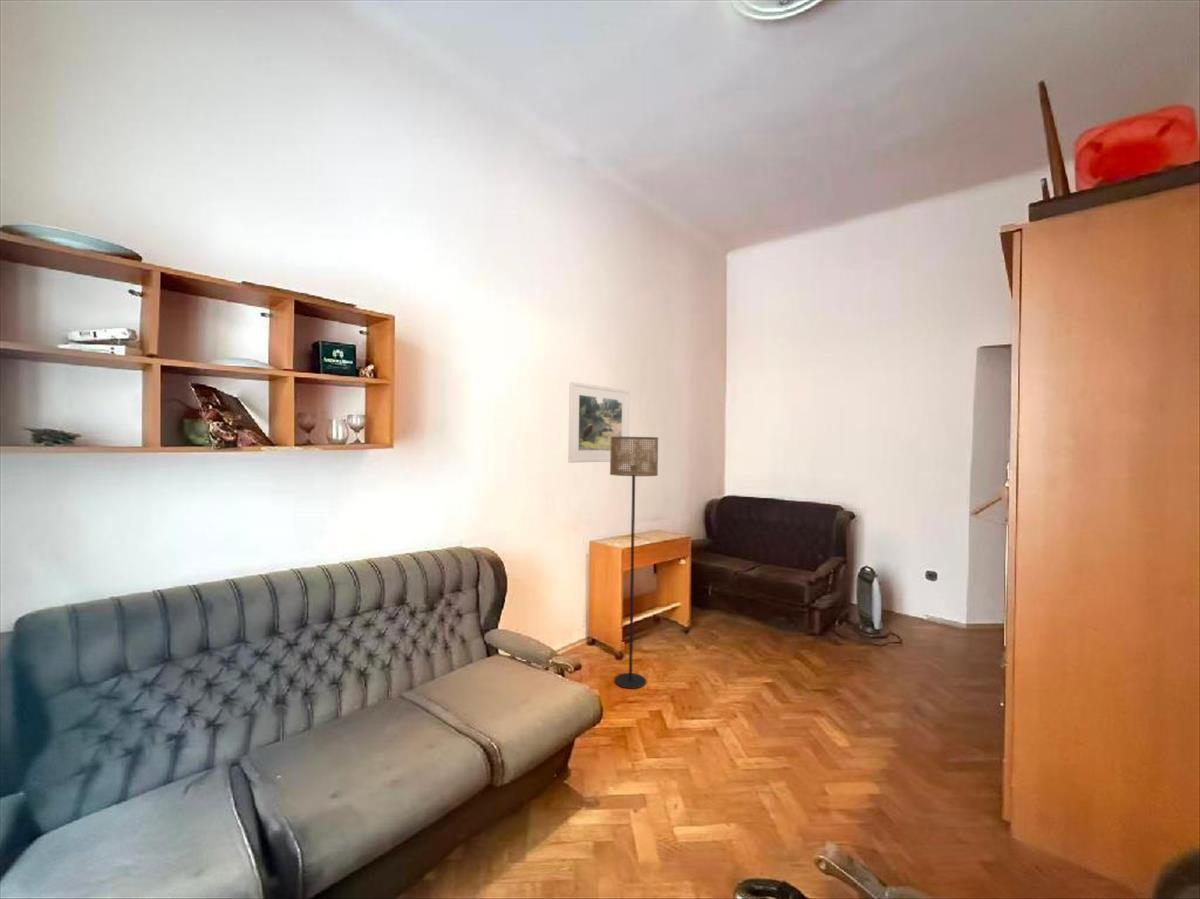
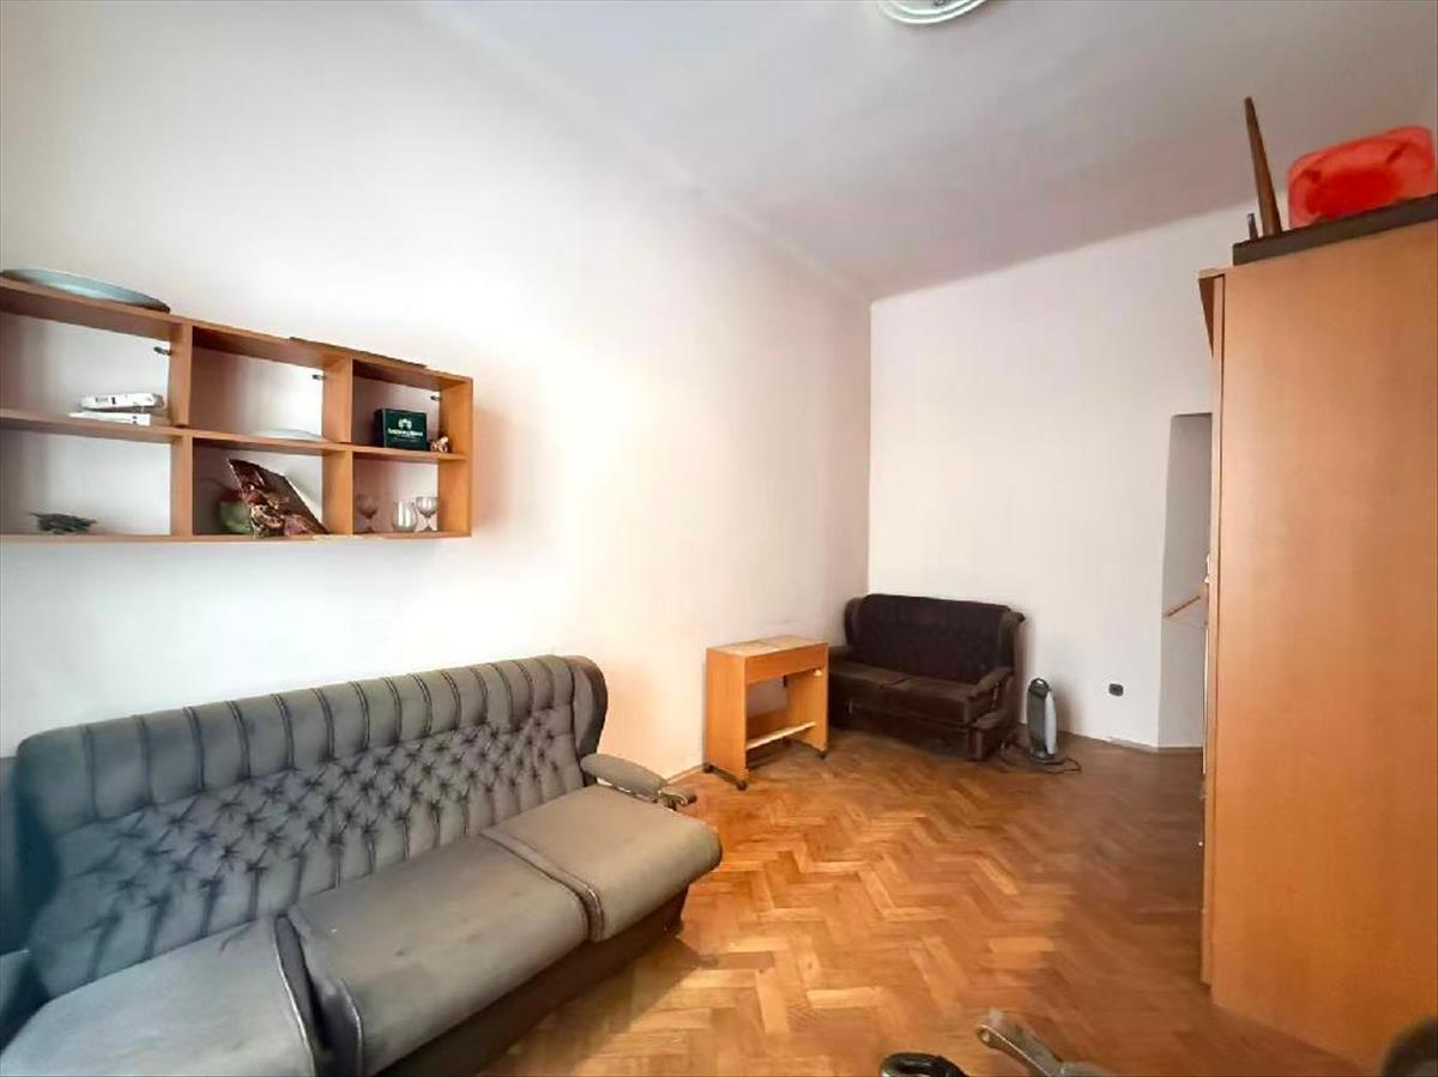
- floor lamp [609,436,659,690]
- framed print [567,381,630,464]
